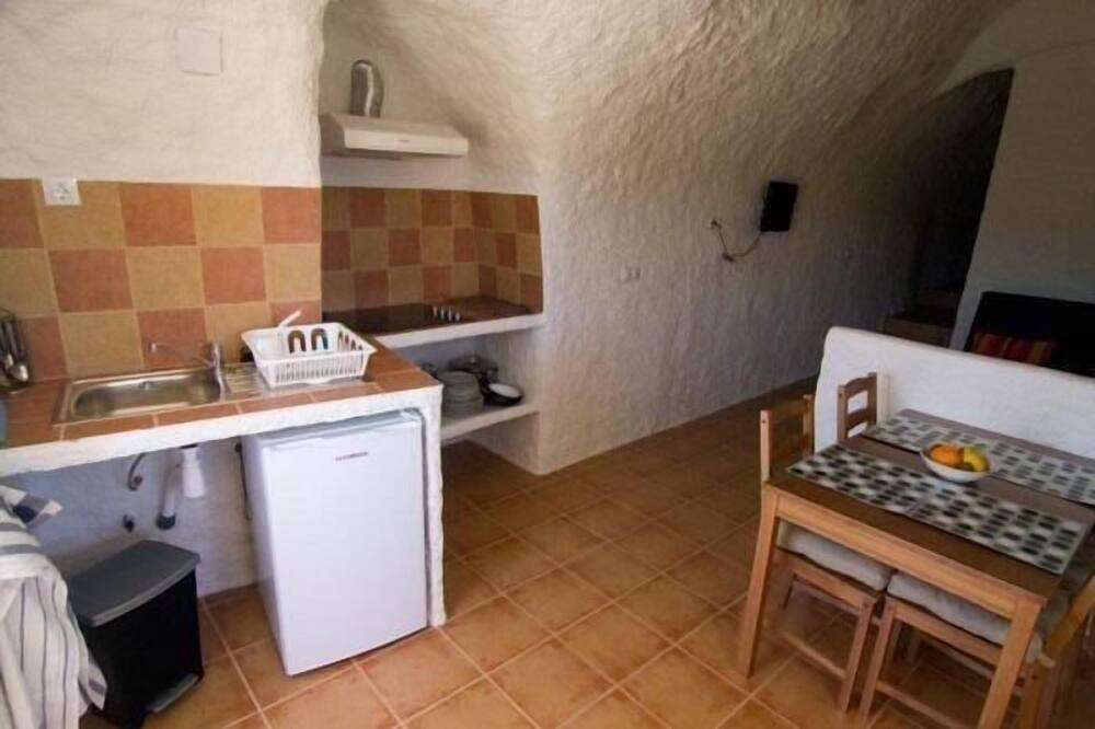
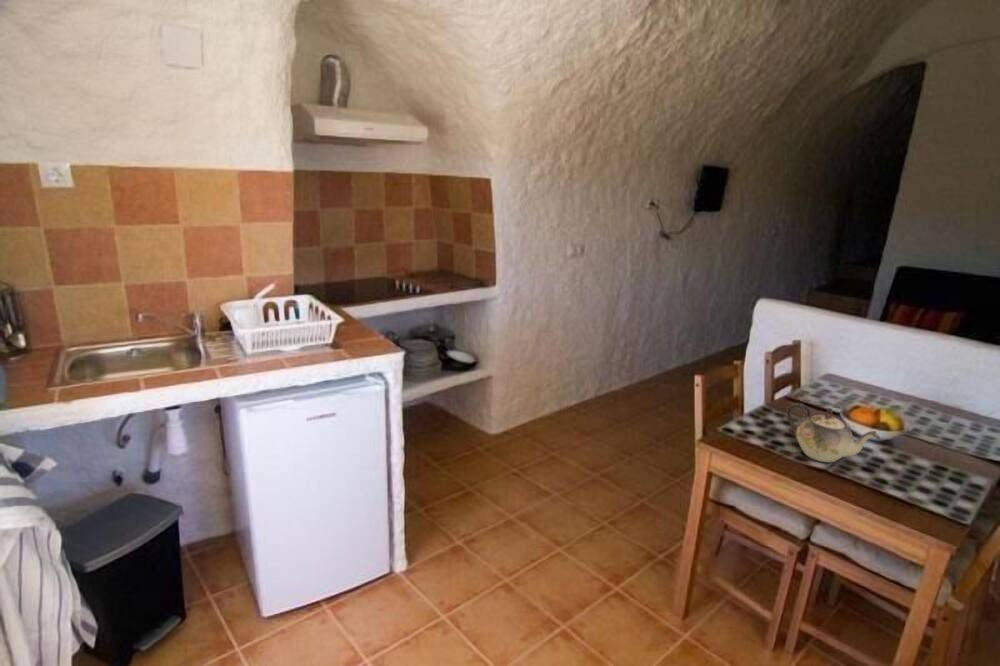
+ teapot [786,402,881,463]
